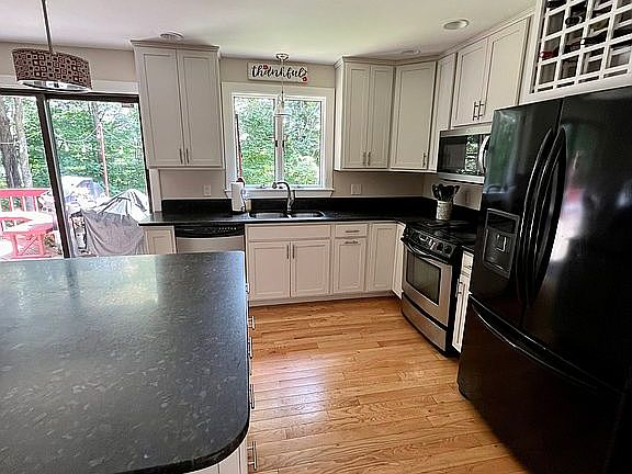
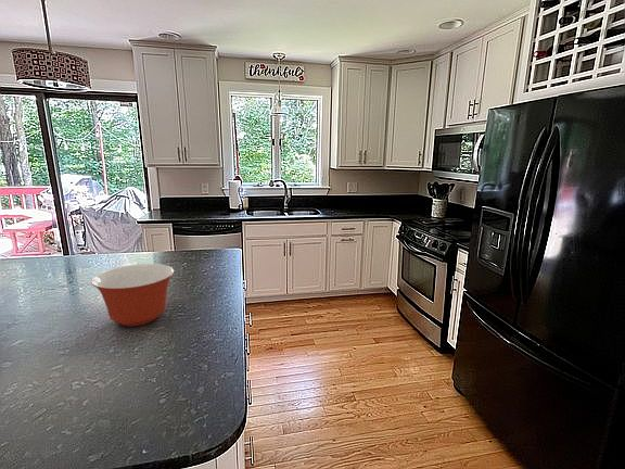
+ mixing bowl [90,263,175,327]
